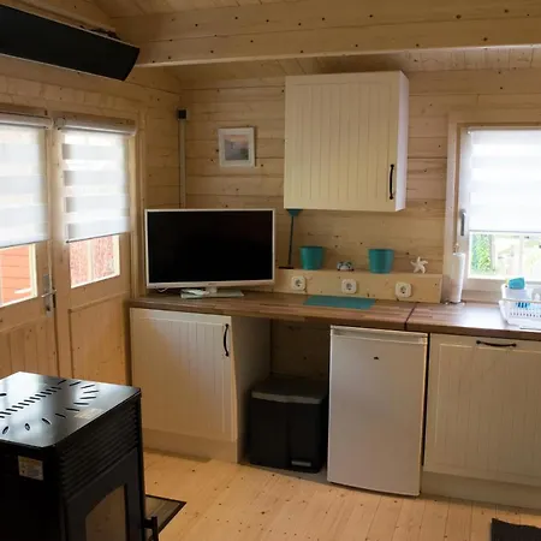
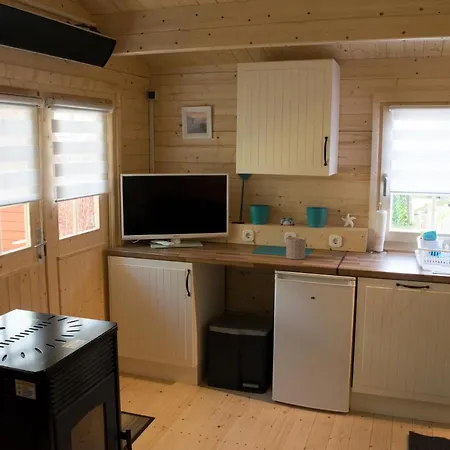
+ cup [285,236,307,260]
